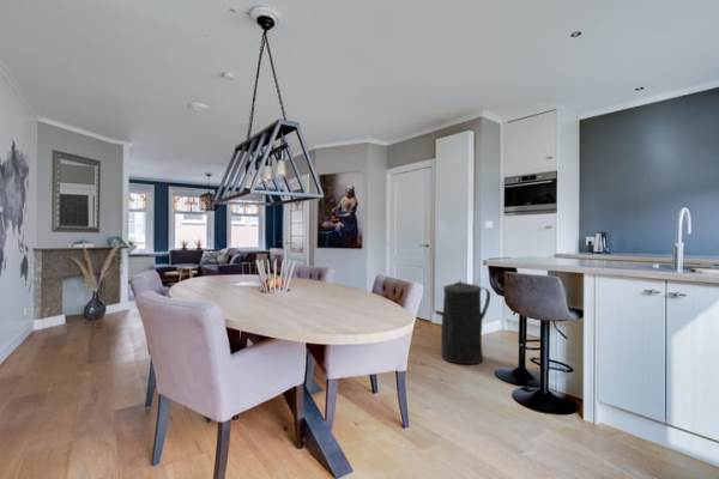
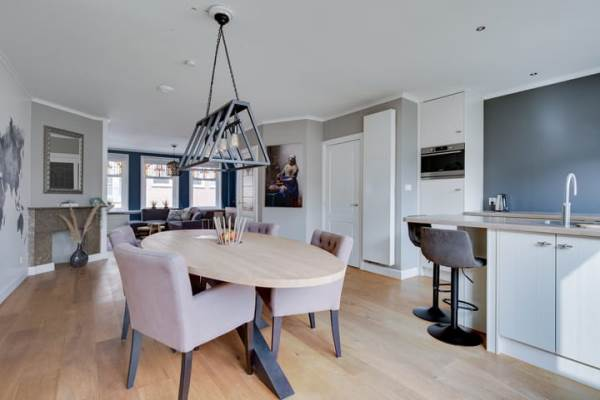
- trash can [440,280,491,365]
